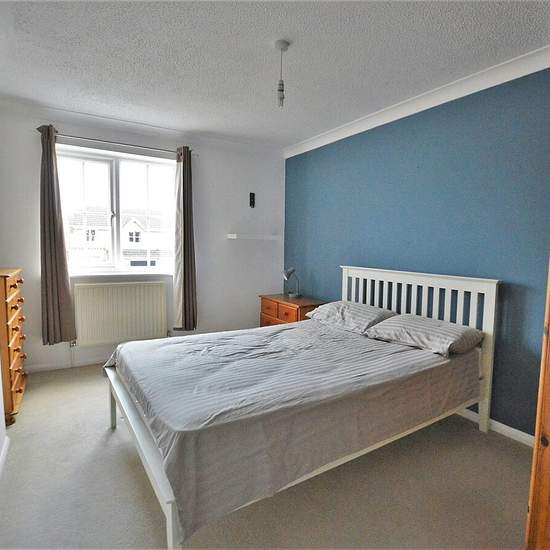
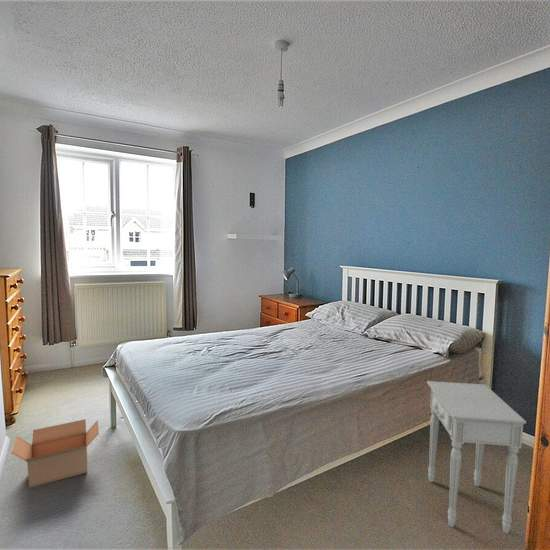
+ nightstand [426,380,527,534]
+ cardboard box [10,419,100,489]
